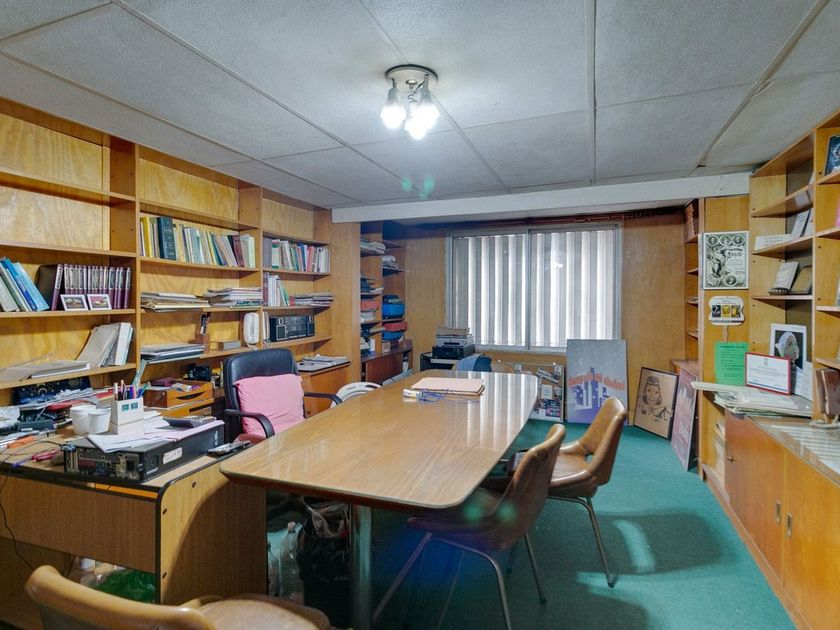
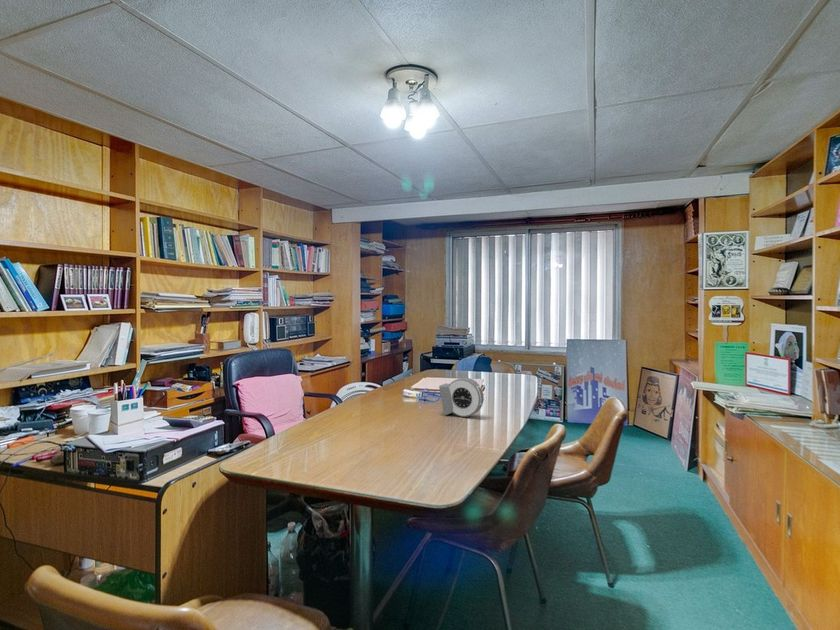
+ alarm clock [438,377,485,418]
